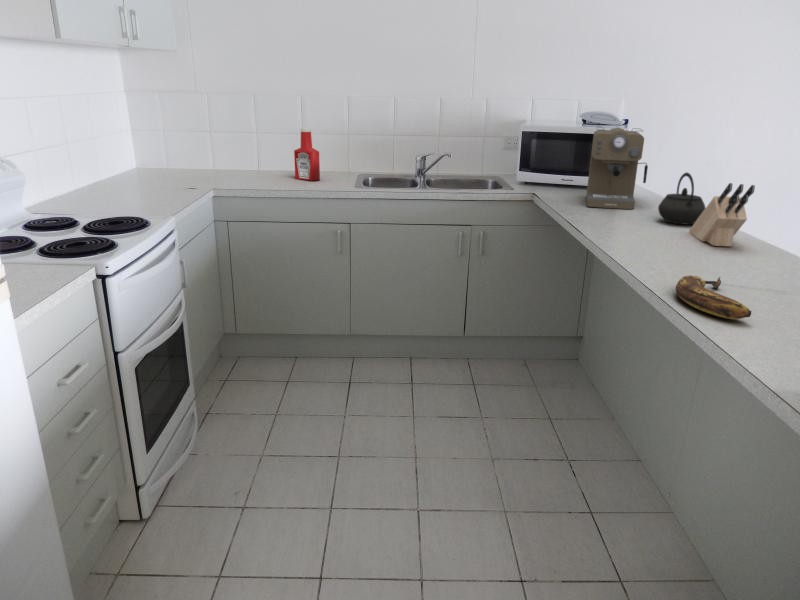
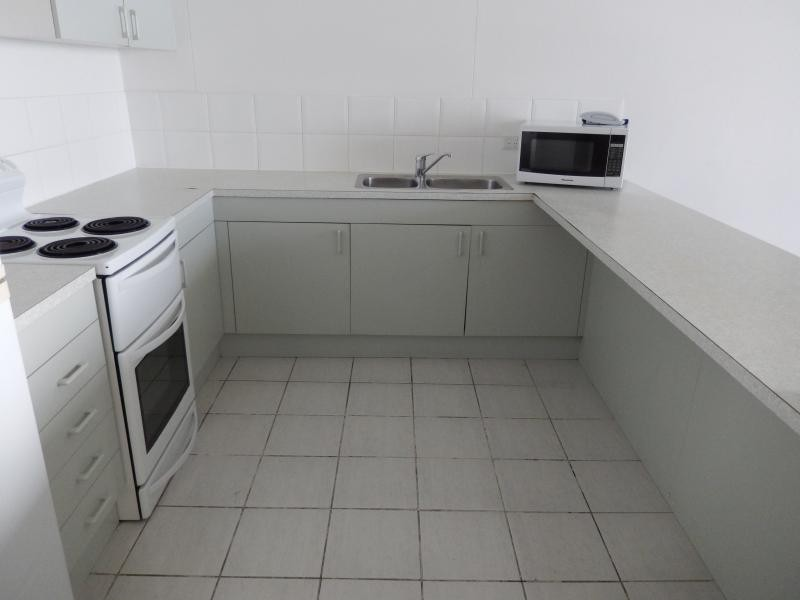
- coffee maker [585,126,649,210]
- knife block [688,182,756,248]
- banana [675,274,752,320]
- soap bottle [293,127,321,182]
- kettle [657,171,706,226]
